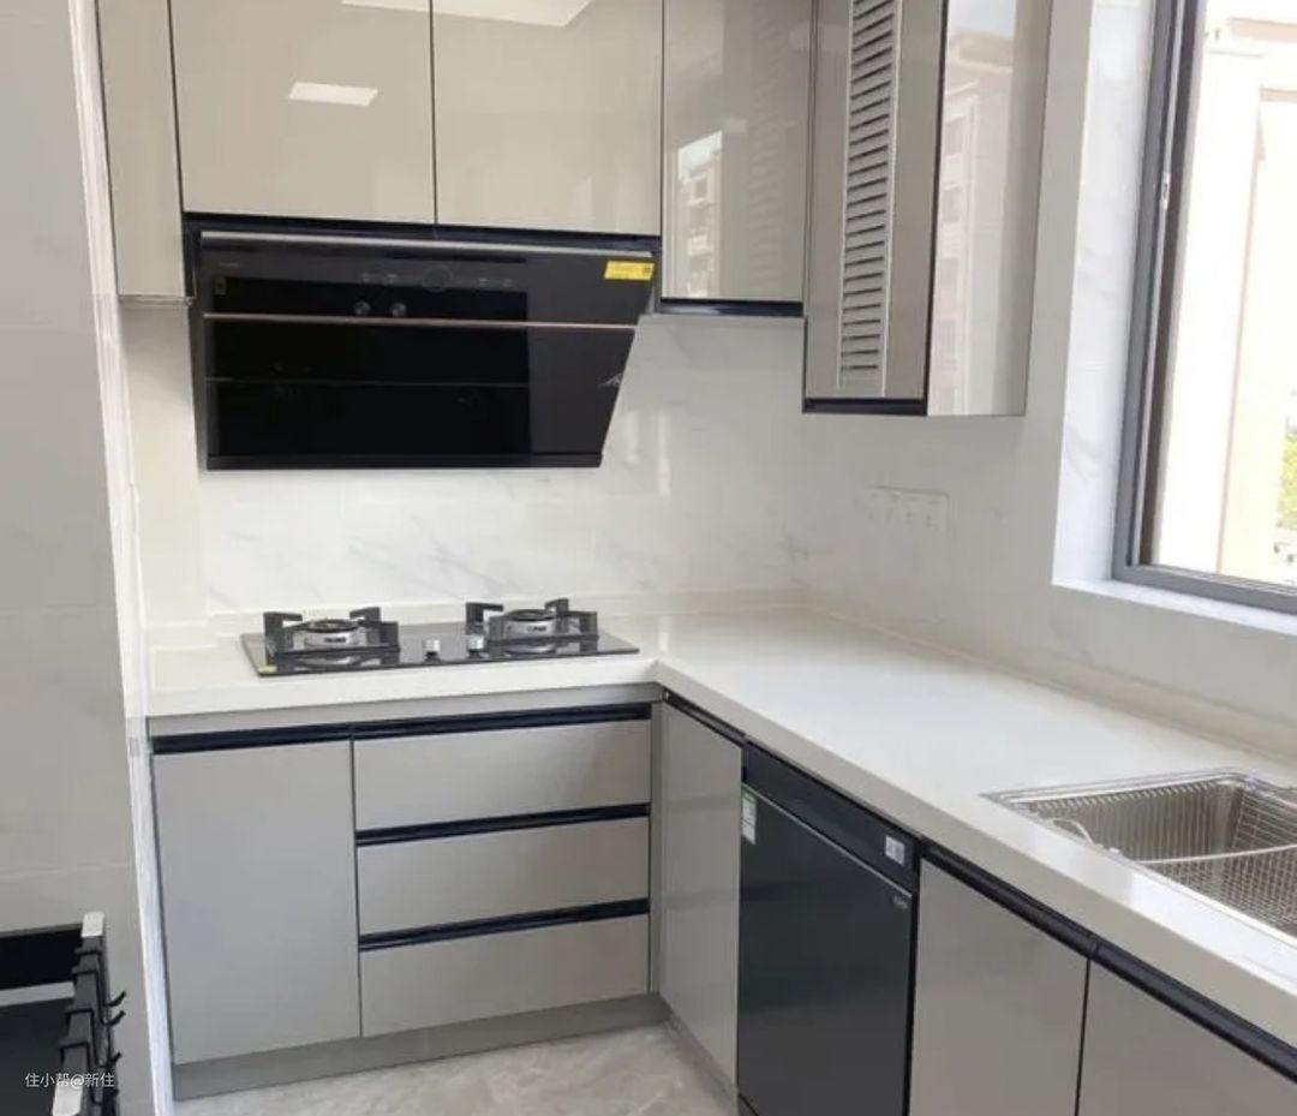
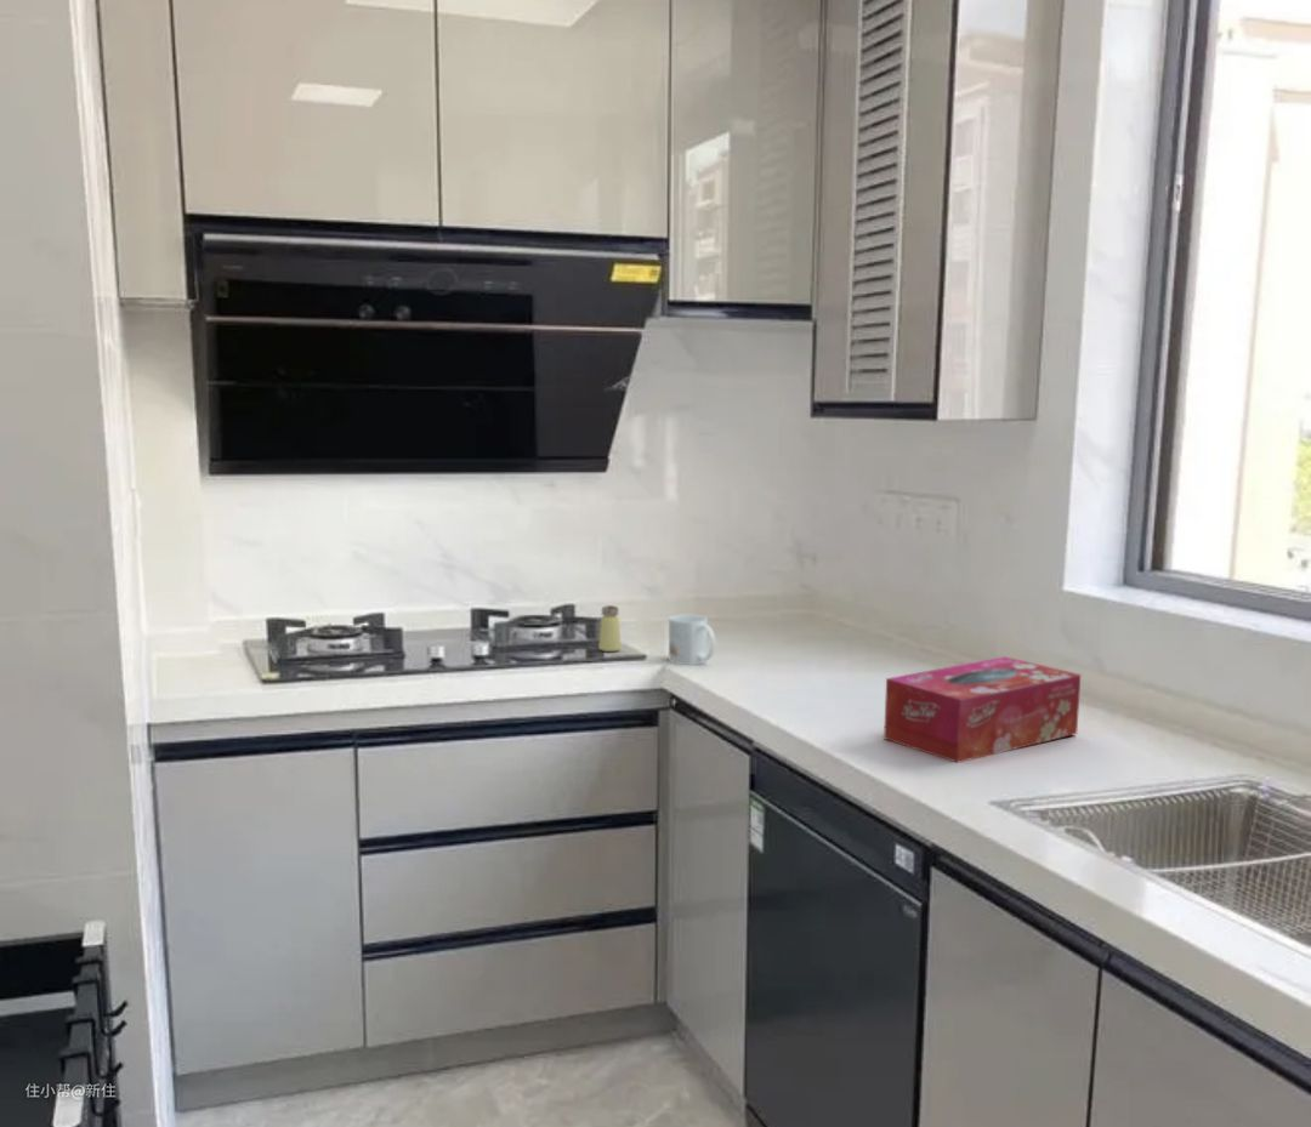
+ mug [668,614,717,666]
+ tissue box [882,655,1082,764]
+ saltshaker [597,604,623,653]
